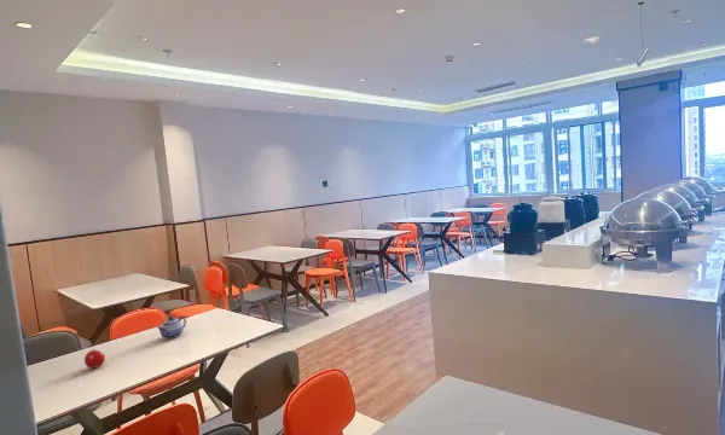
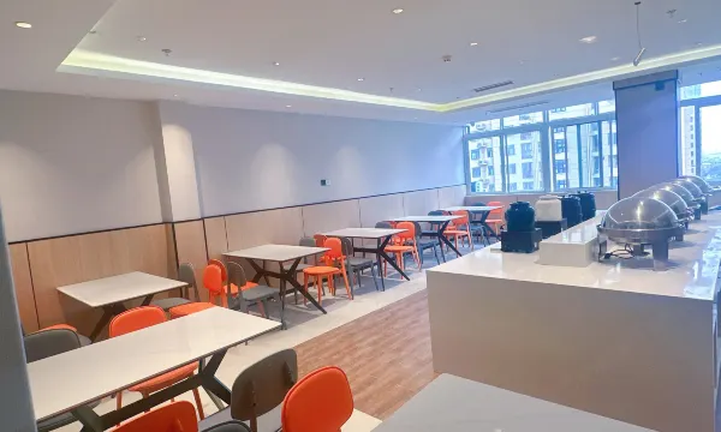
- teapot [156,315,187,340]
- fruit [83,348,106,370]
